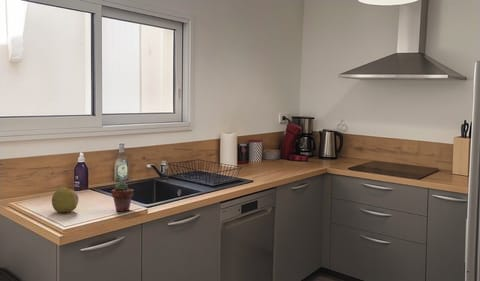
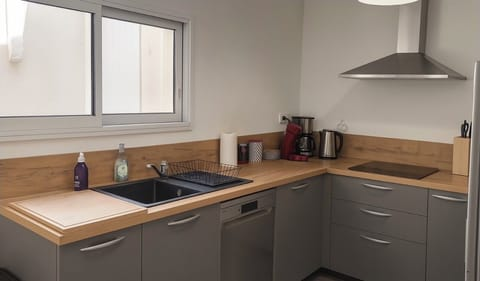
- potted succulent [110,181,135,212]
- fruit [51,186,79,213]
